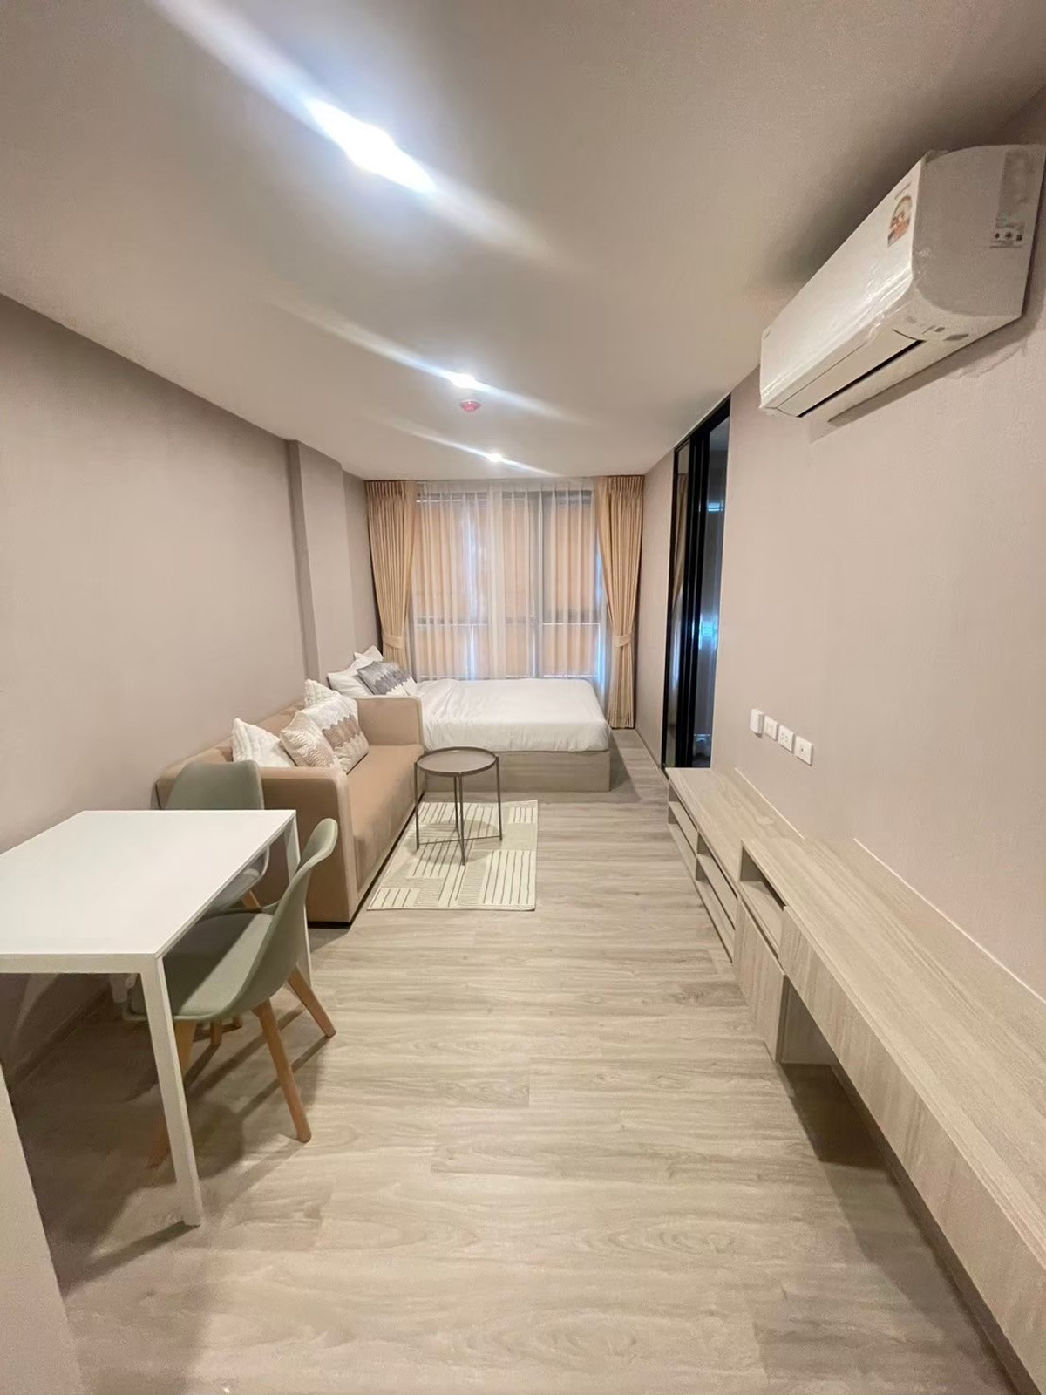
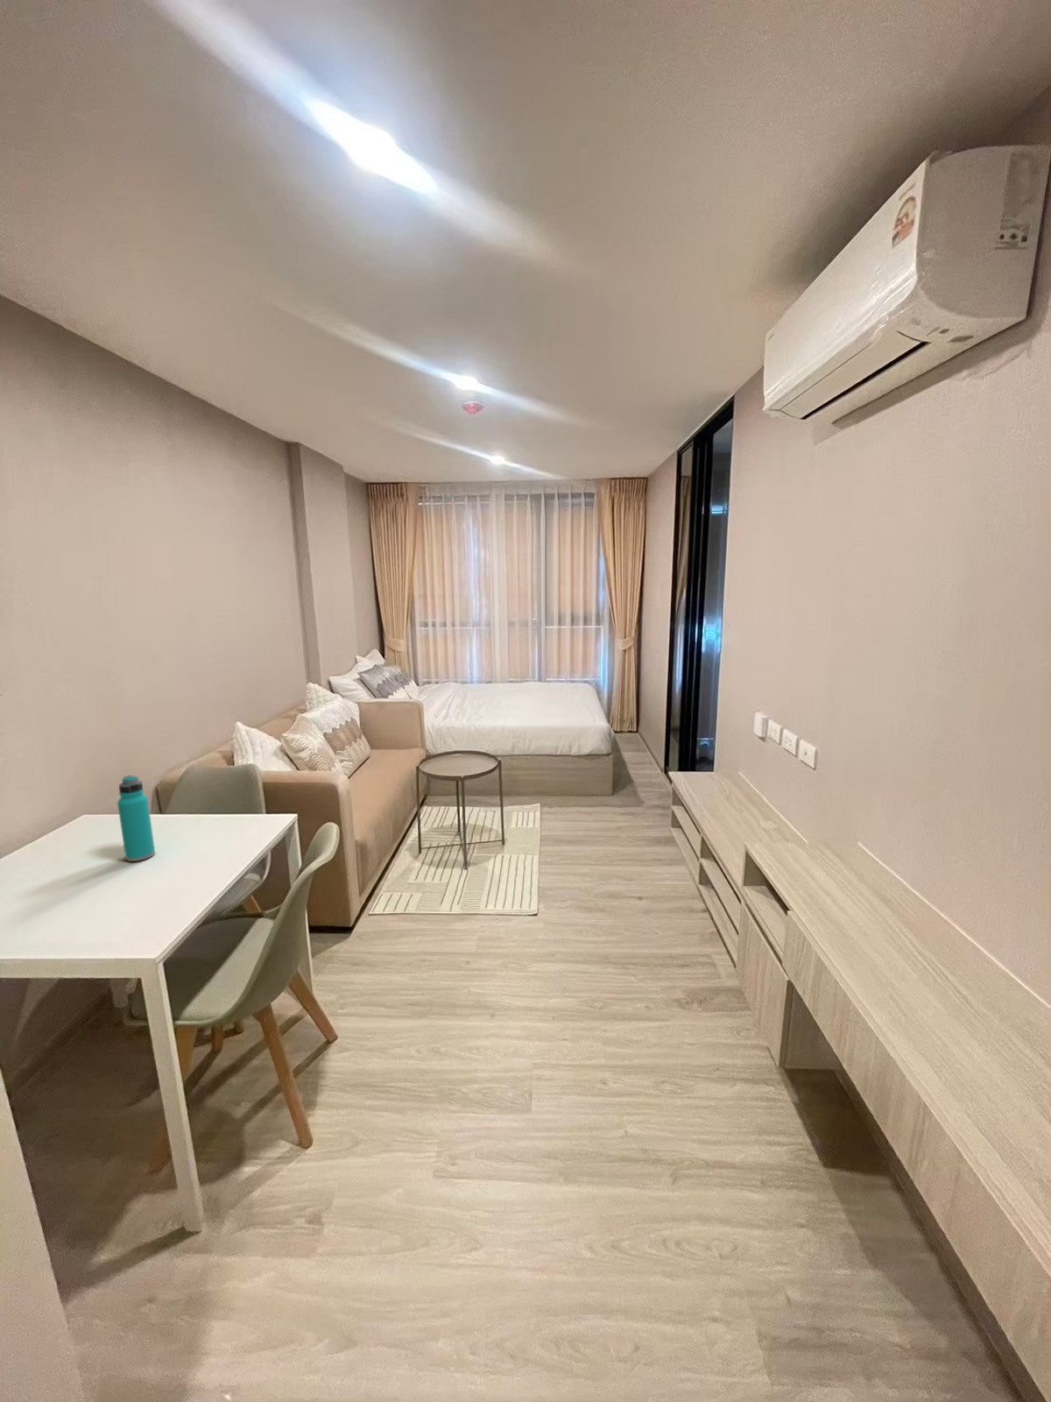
+ water bottle [117,775,156,862]
